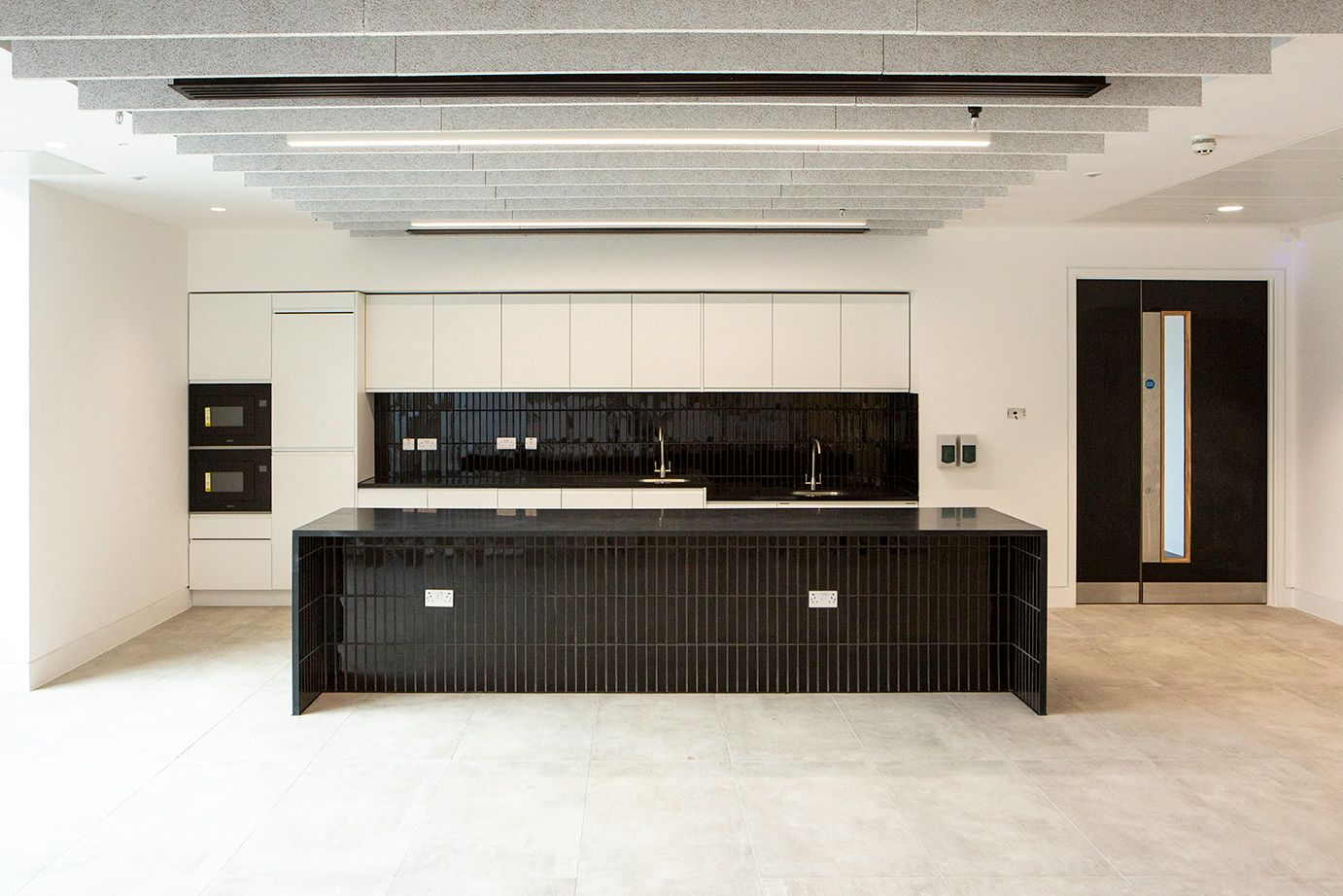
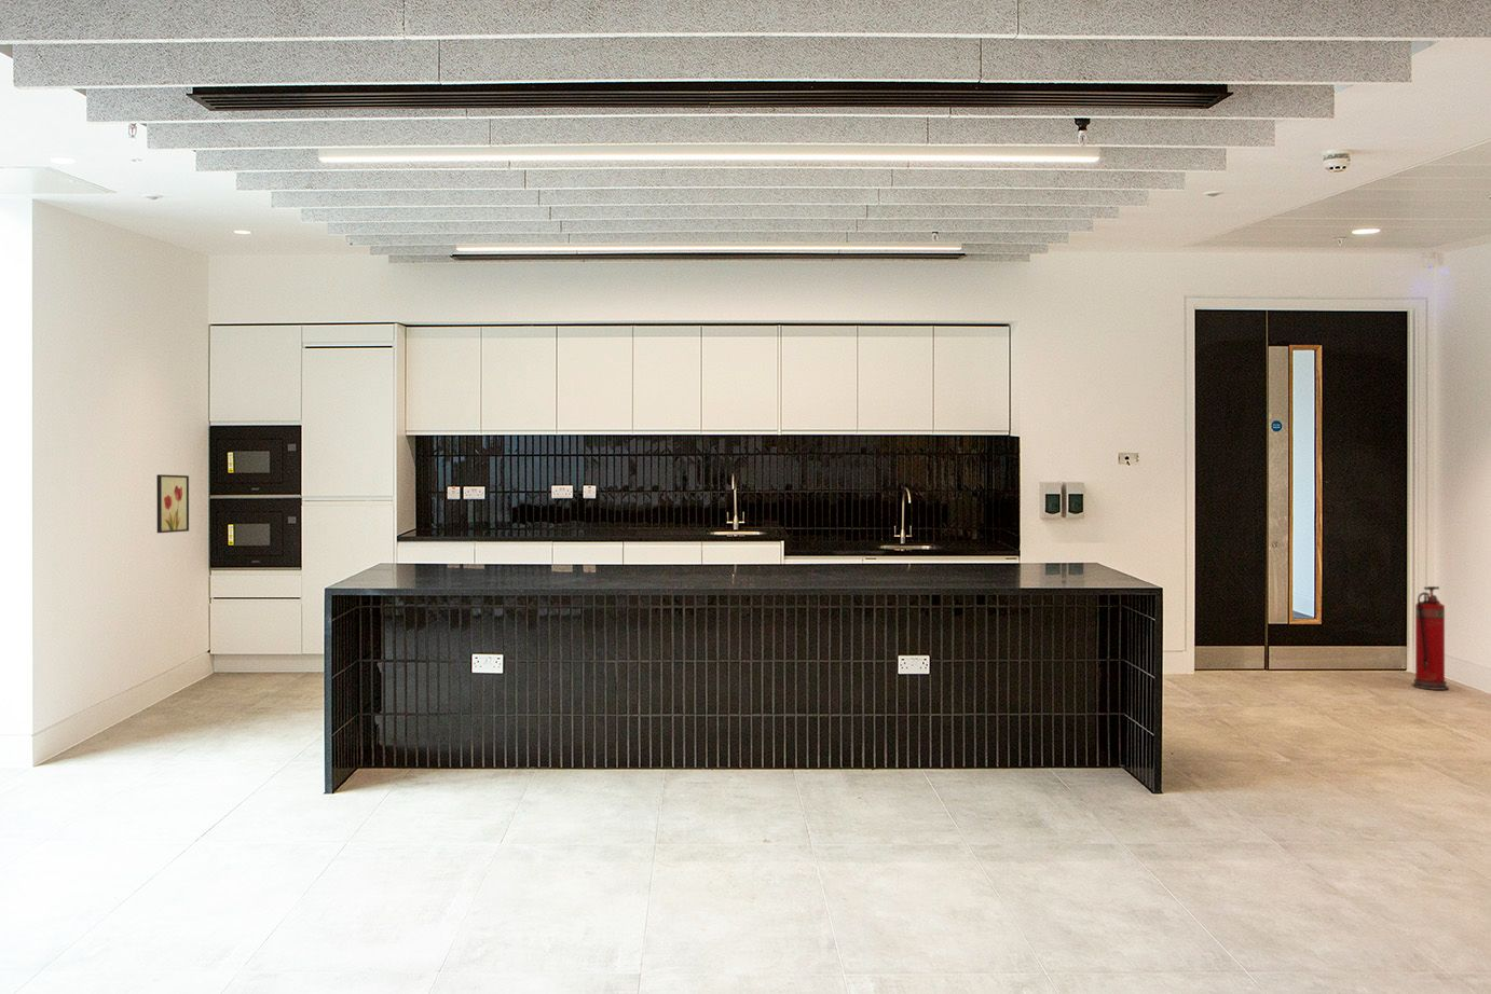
+ wall art [155,474,190,534]
+ fire extinguisher [1410,586,1450,691]
